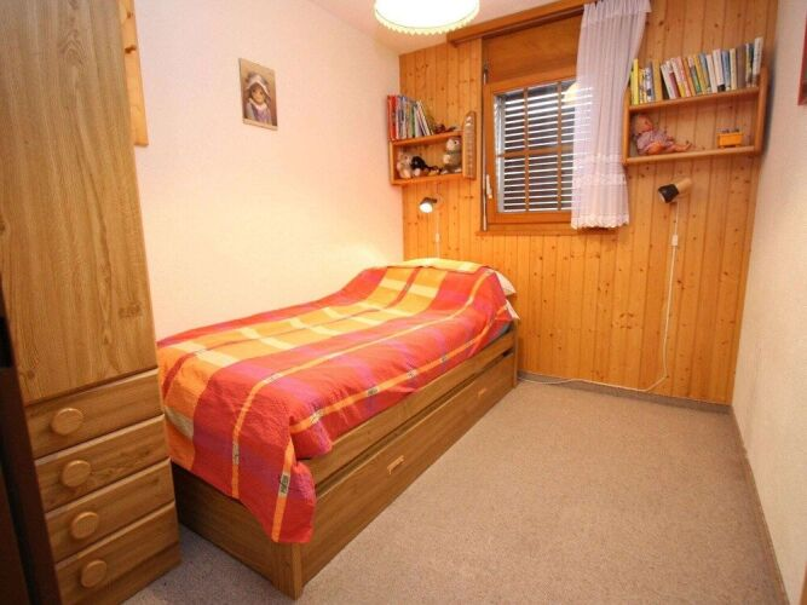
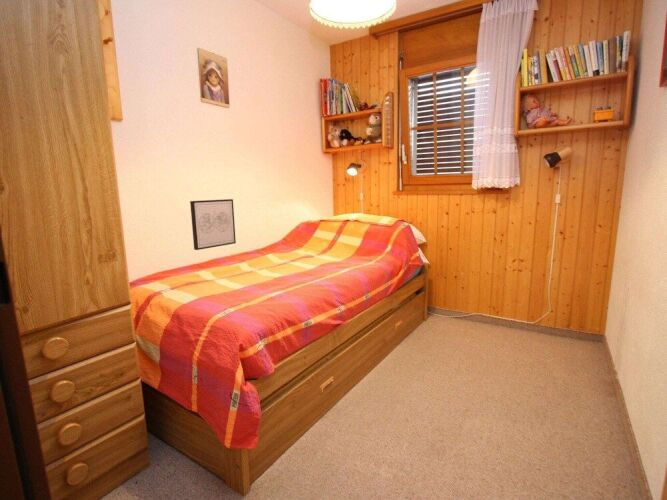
+ wall art [189,198,237,251]
